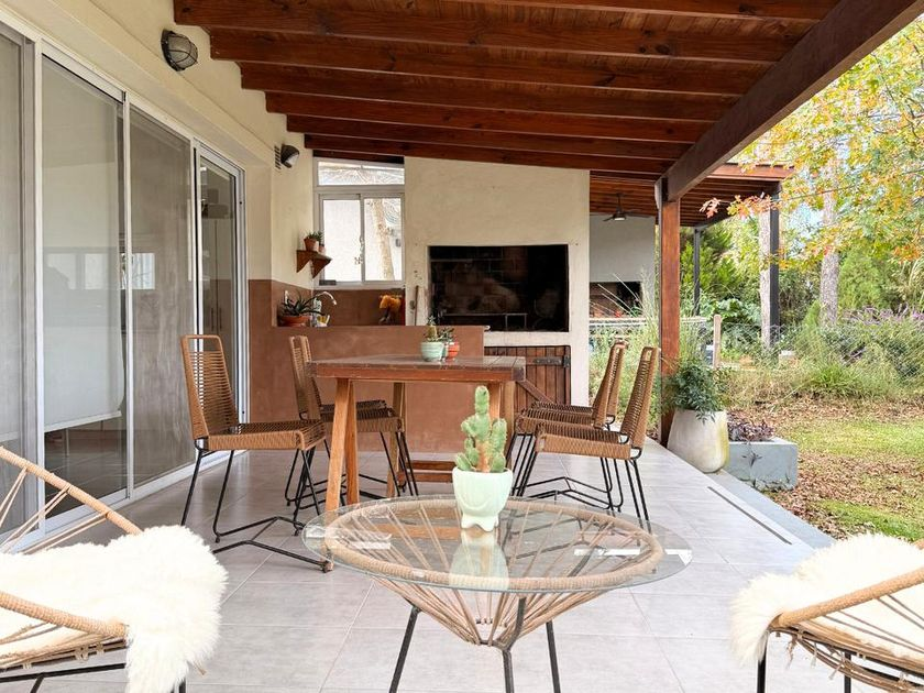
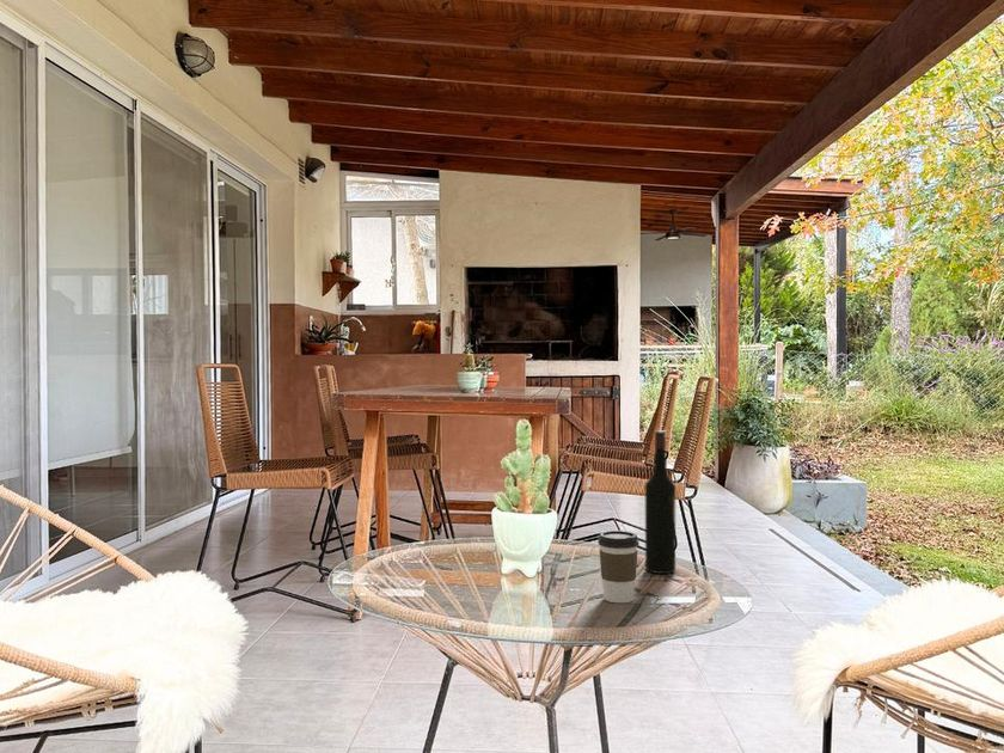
+ wine bottle [644,429,677,575]
+ coffee cup [596,529,641,604]
